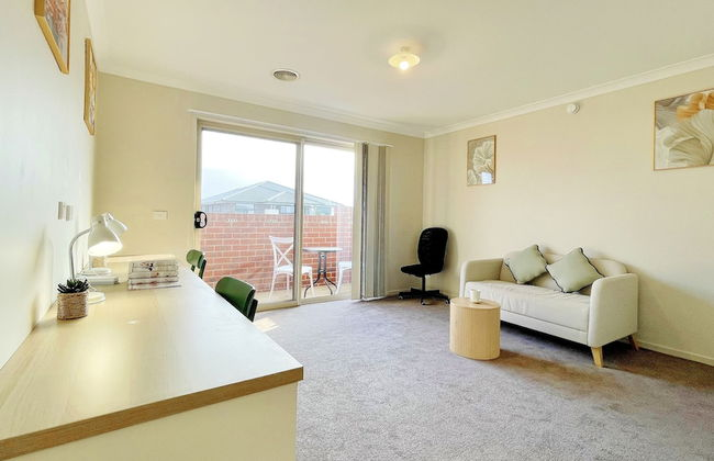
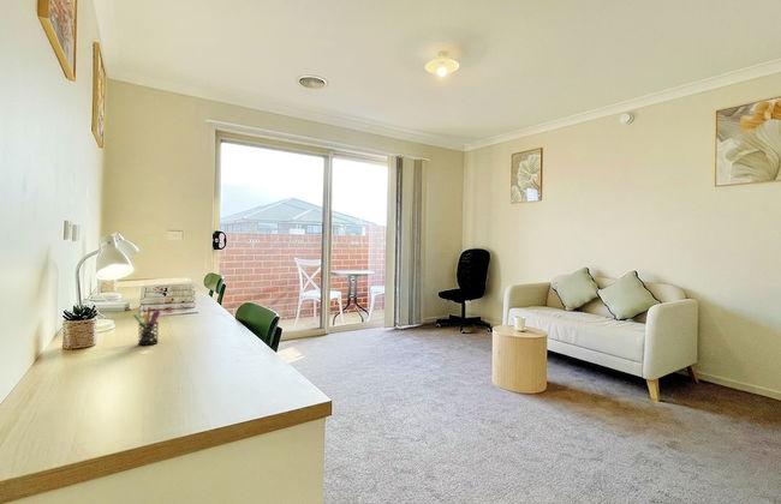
+ pen holder [132,306,161,346]
